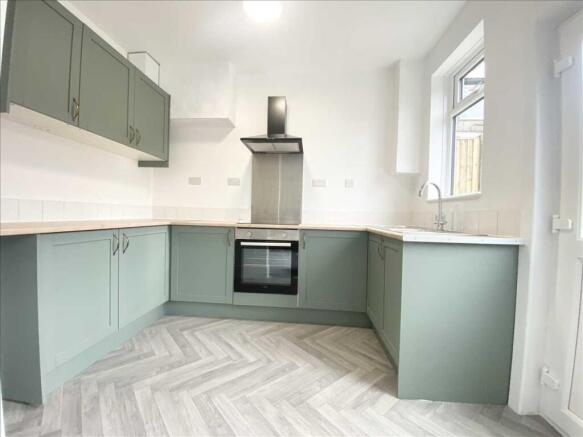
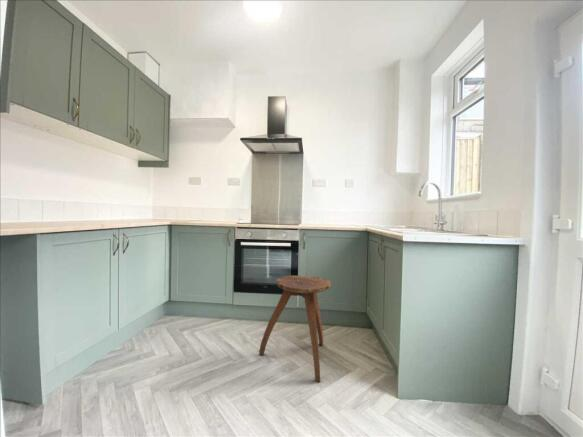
+ stool [258,275,332,383]
